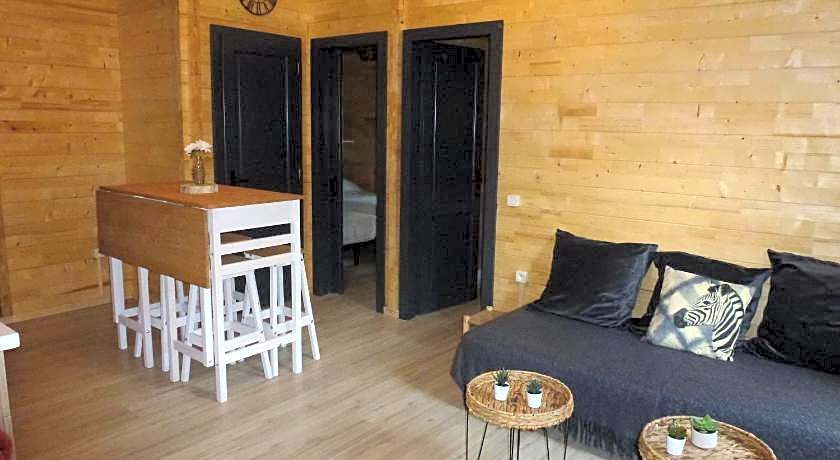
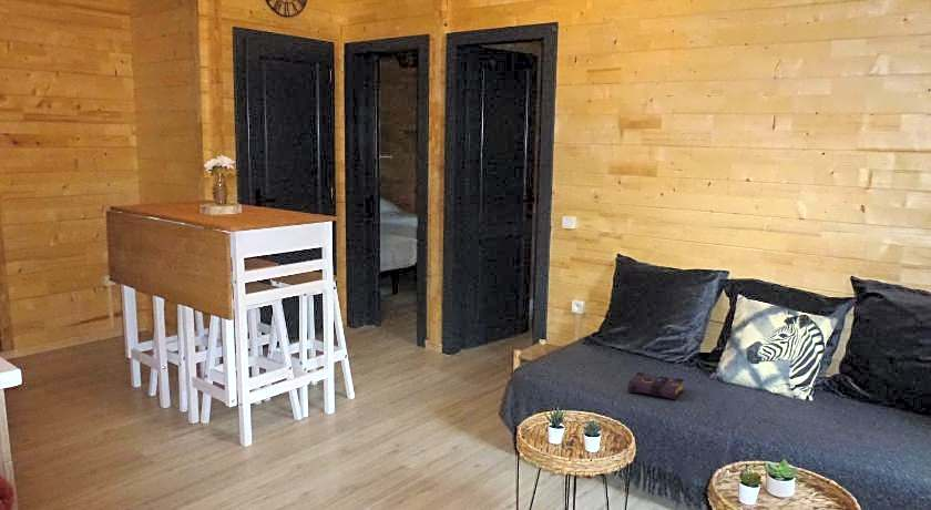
+ book [627,371,685,400]
